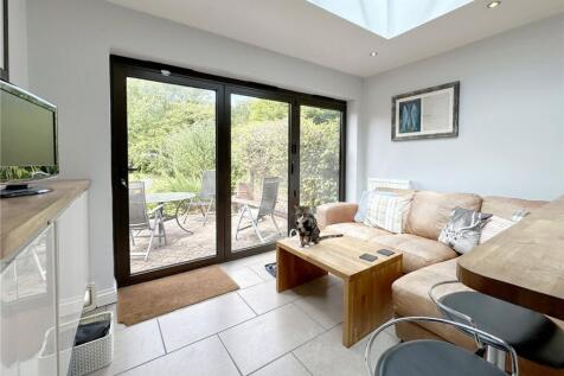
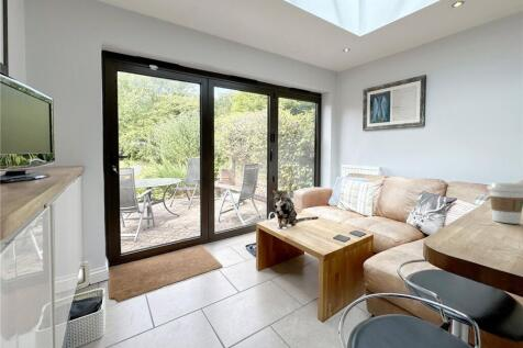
+ coffee cup [486,181,523,225]
